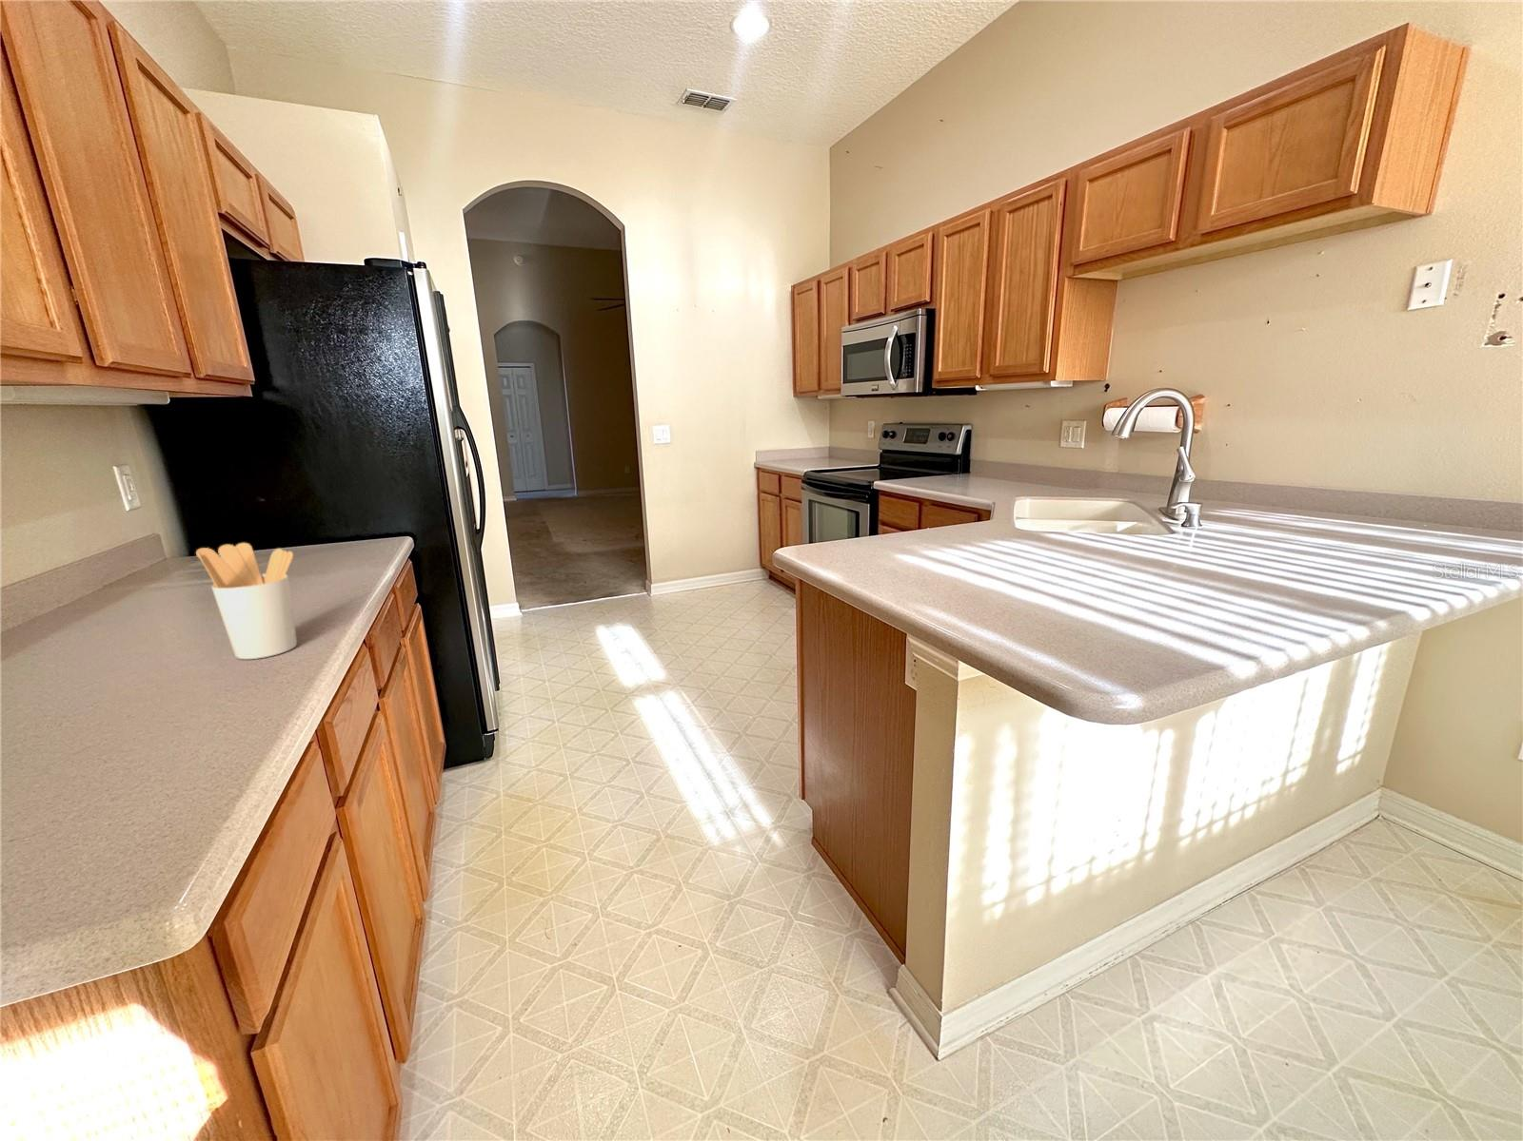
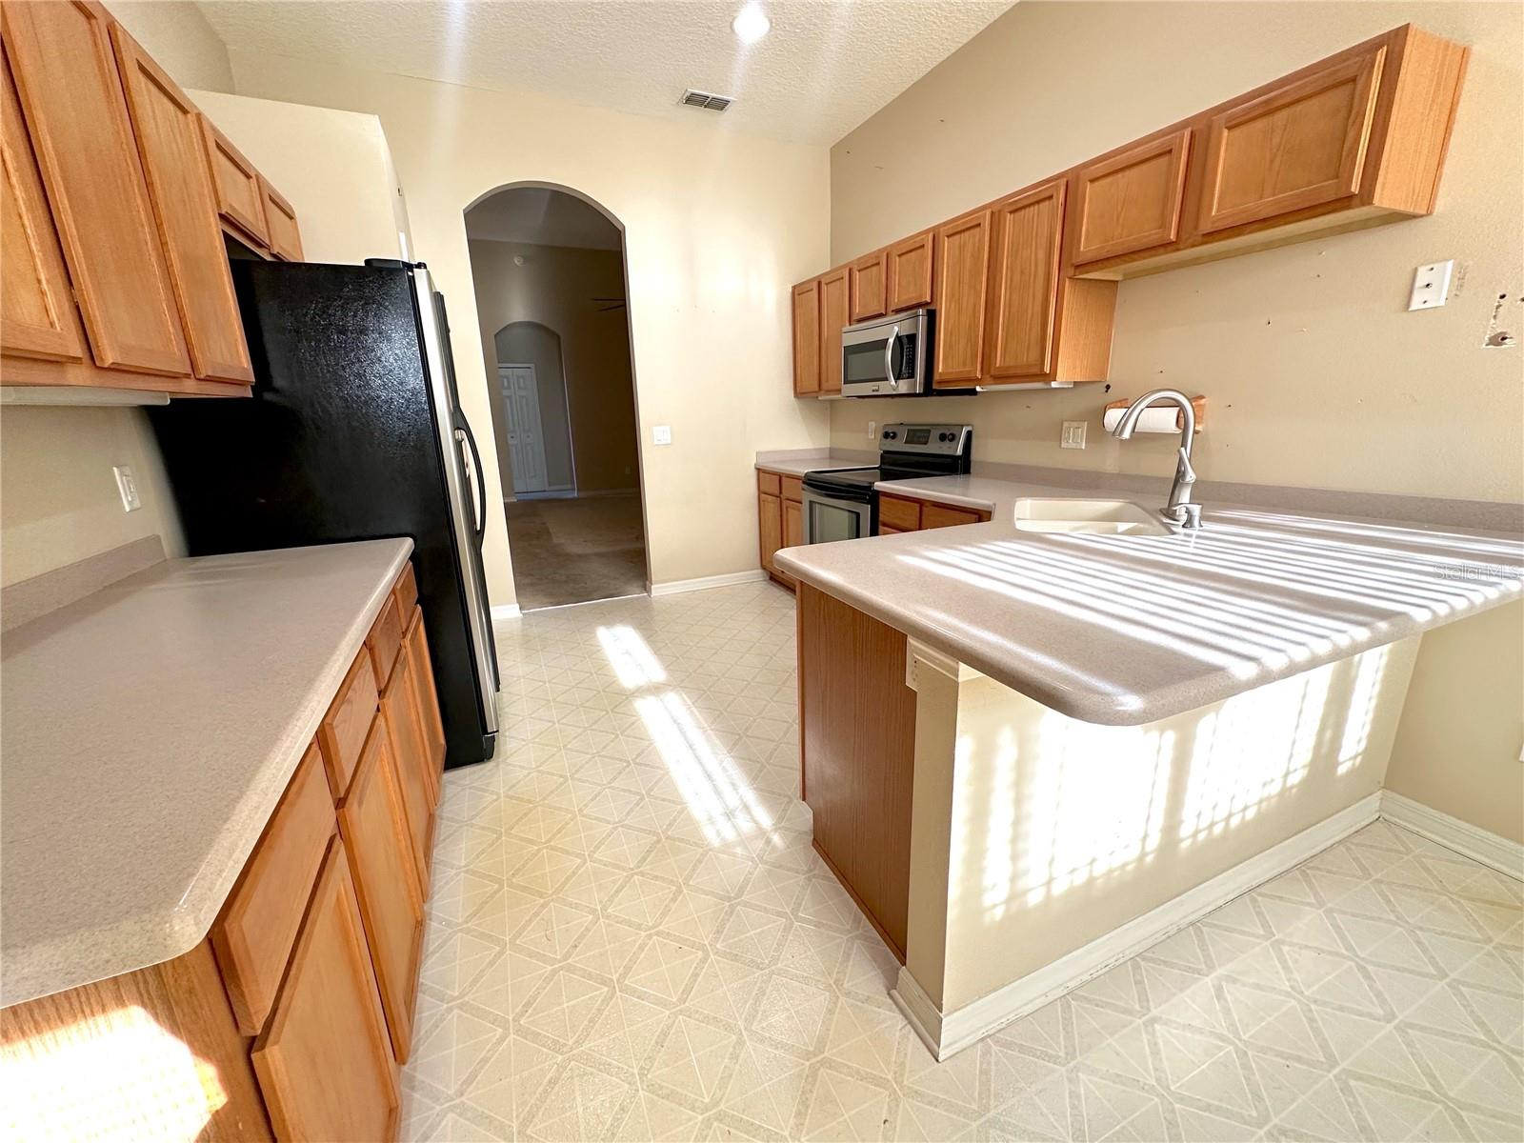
- utensil holder [195,542,297,660]
